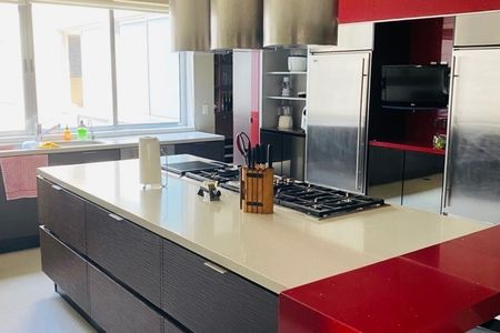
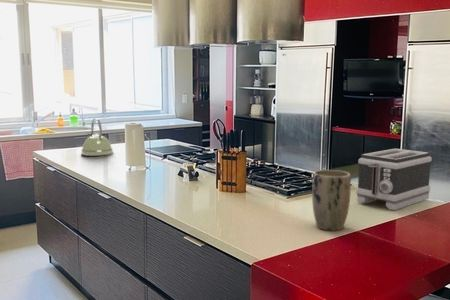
+ toaster [355,148,433,211]
+ plant pot [311,169,352,232]
+ kettle [80,117,114,157]
